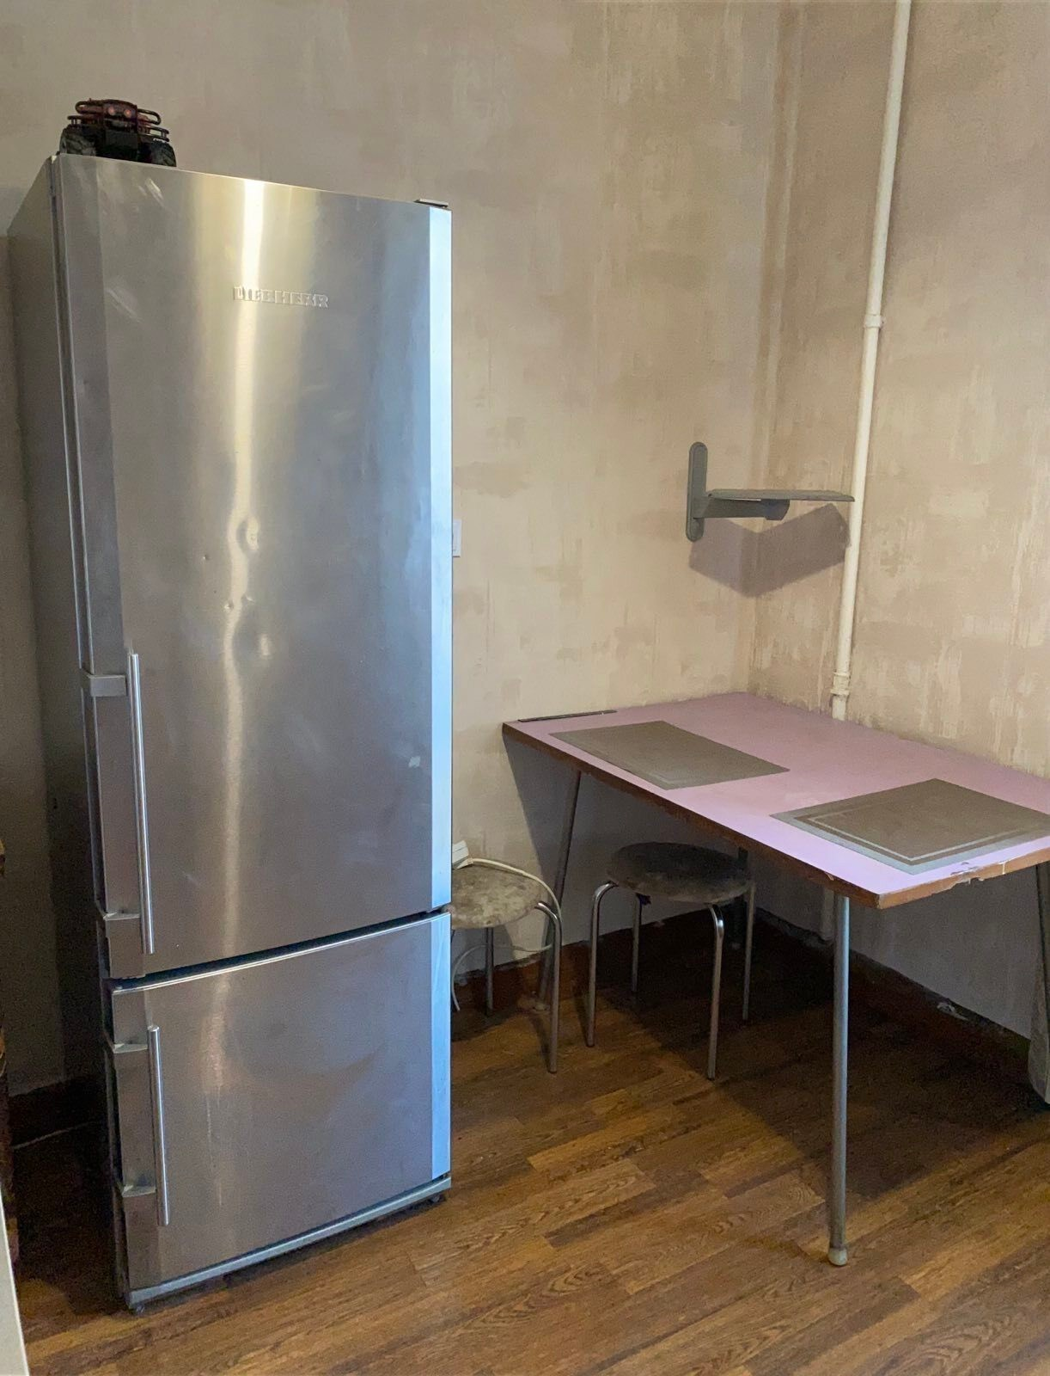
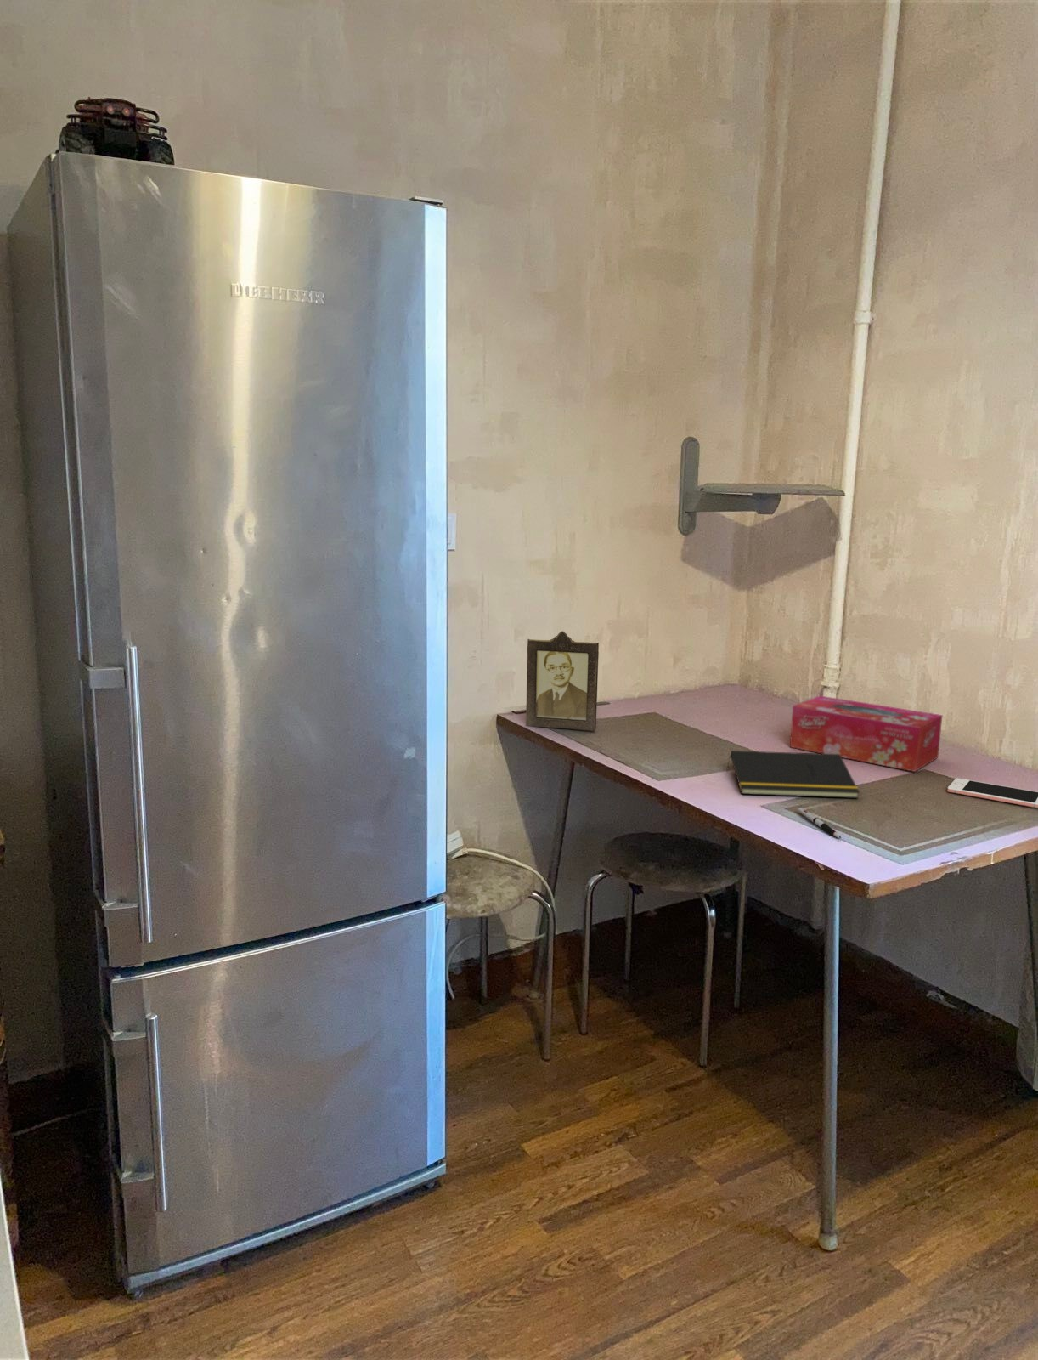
+ cell phone [946,778,1038,808]
+ pen [797,807,842,839]
+ tissue box [789,696,944,772]
+ photo frame [524,630,600,731]
+ notepad [725,749,860,799]
